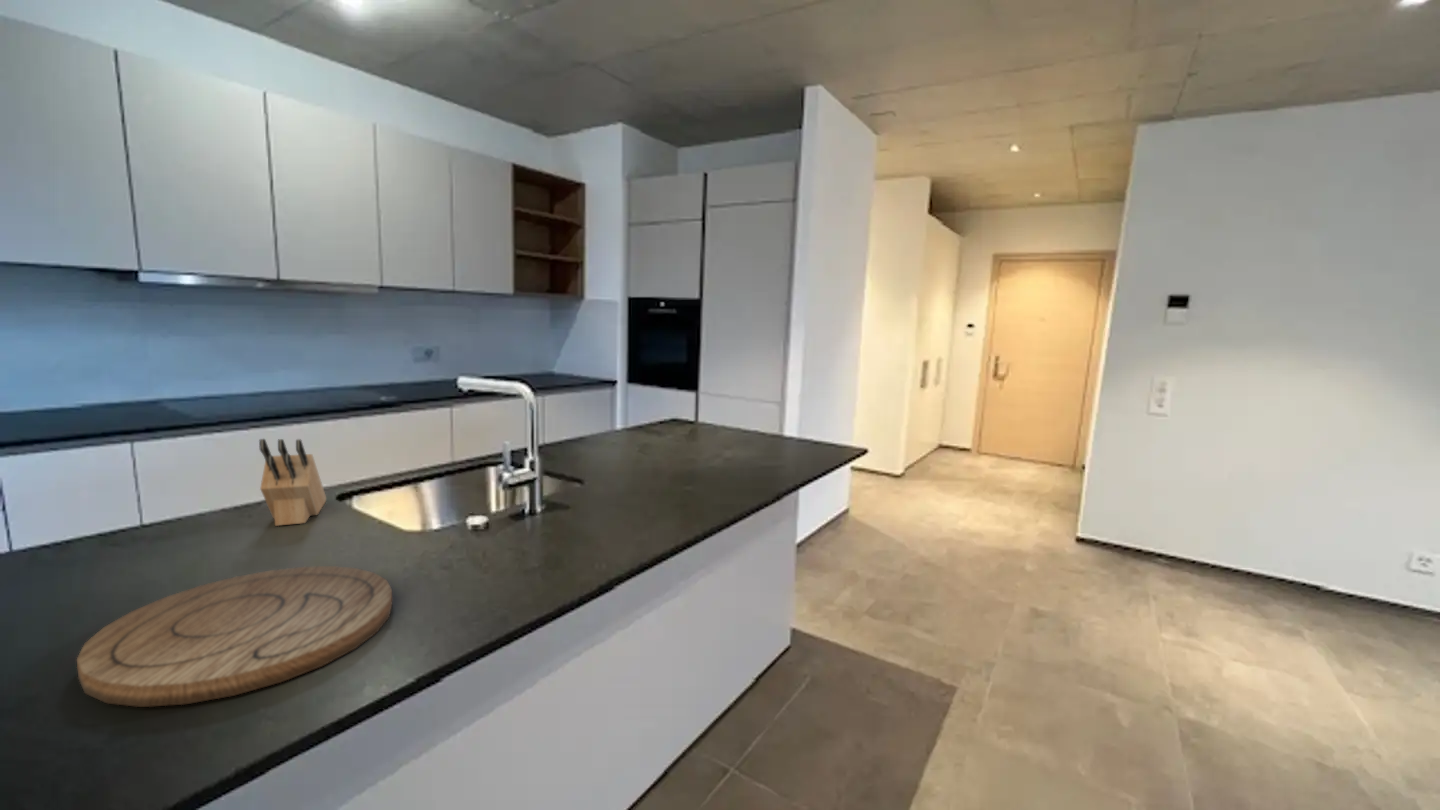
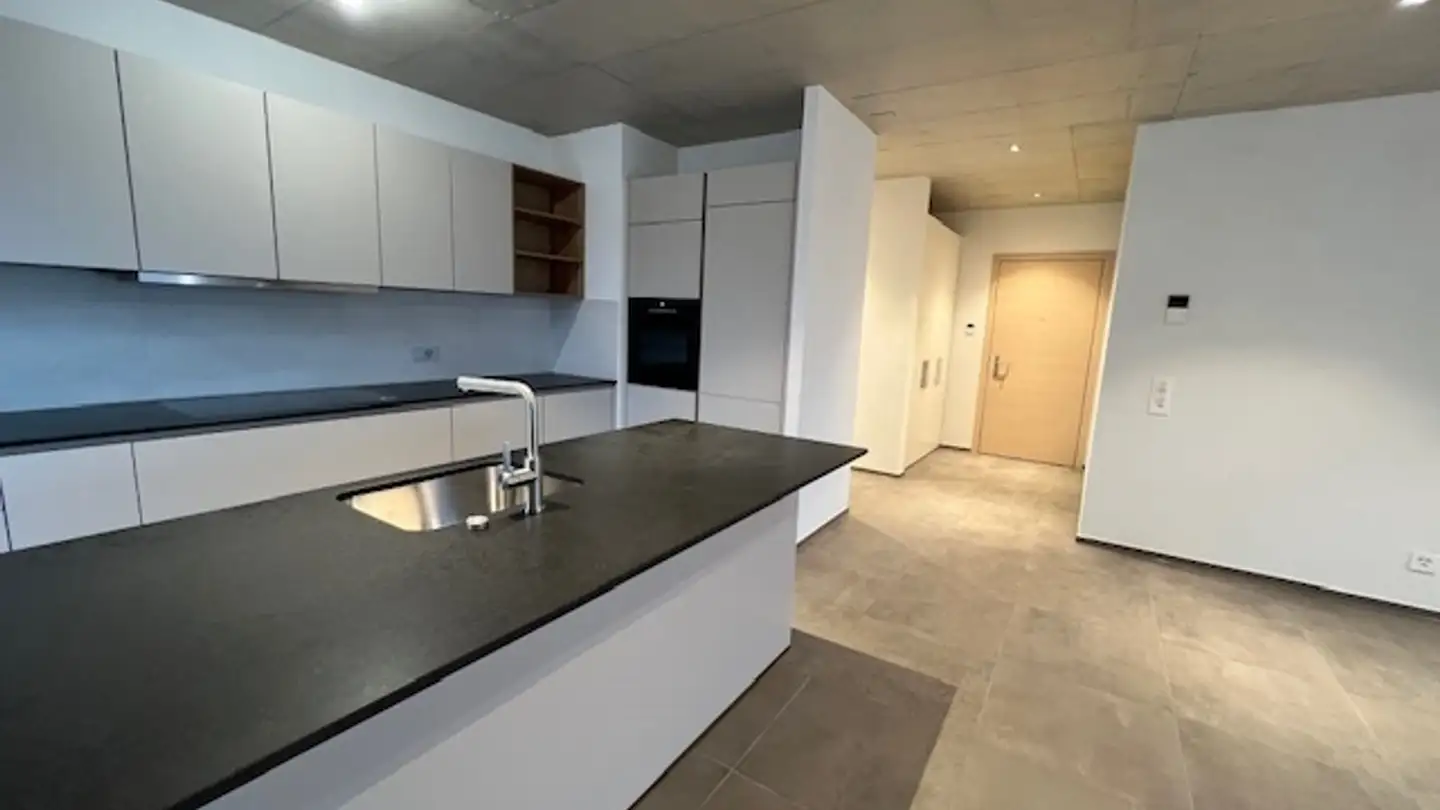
- cutting board [76,565,393,708]
- knife block [258,438,327,527]
